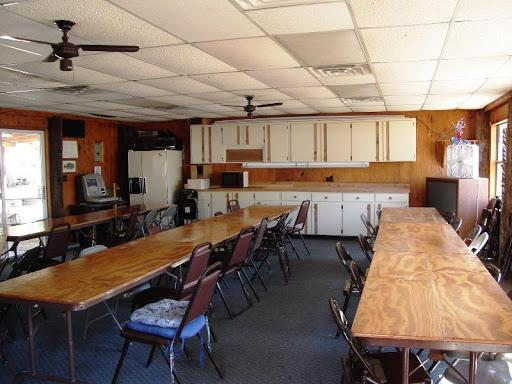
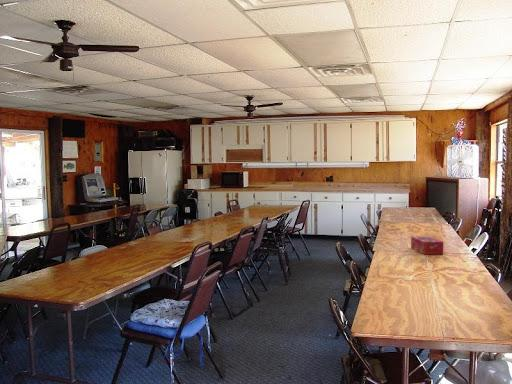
+ tissue box [410,236,444,255]
